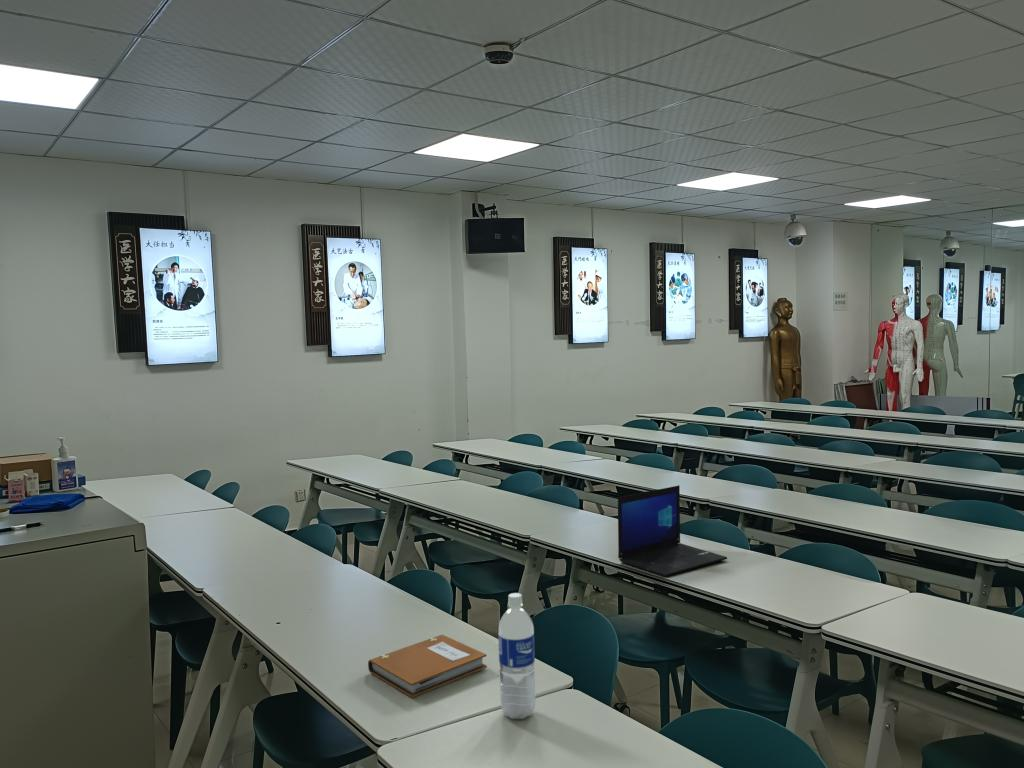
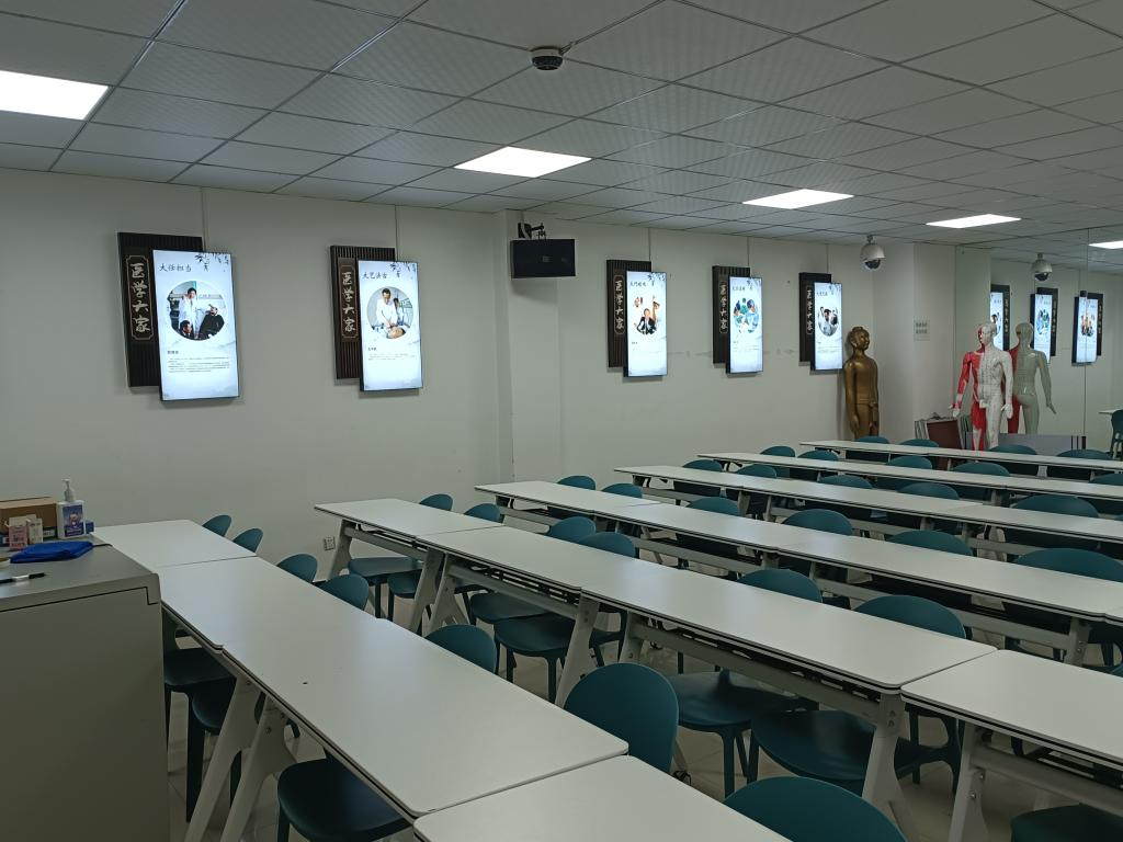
- water bottle [497,592,536,720]
- laptop [617,484,728,578]
- notebook [367,634,488,698]
